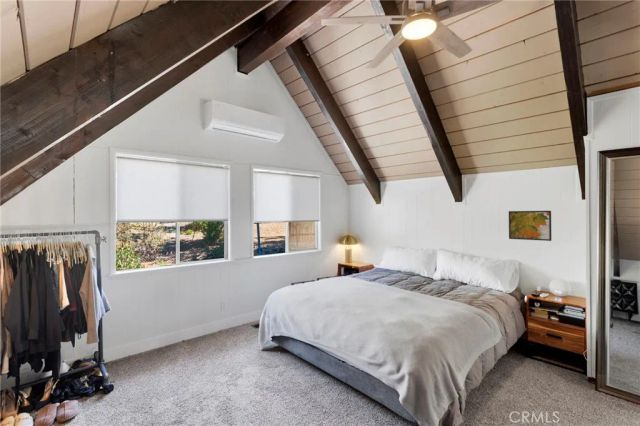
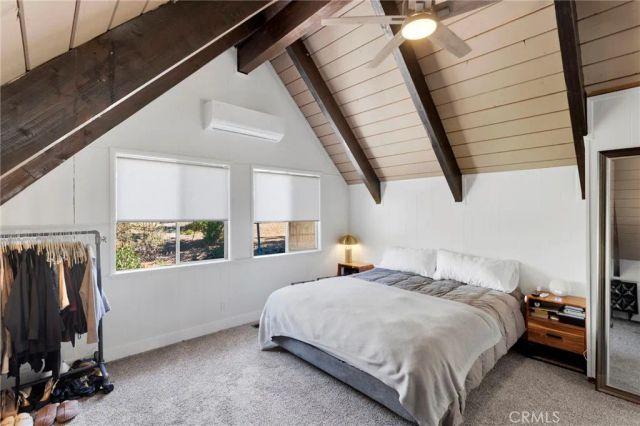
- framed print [508,210,552,242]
